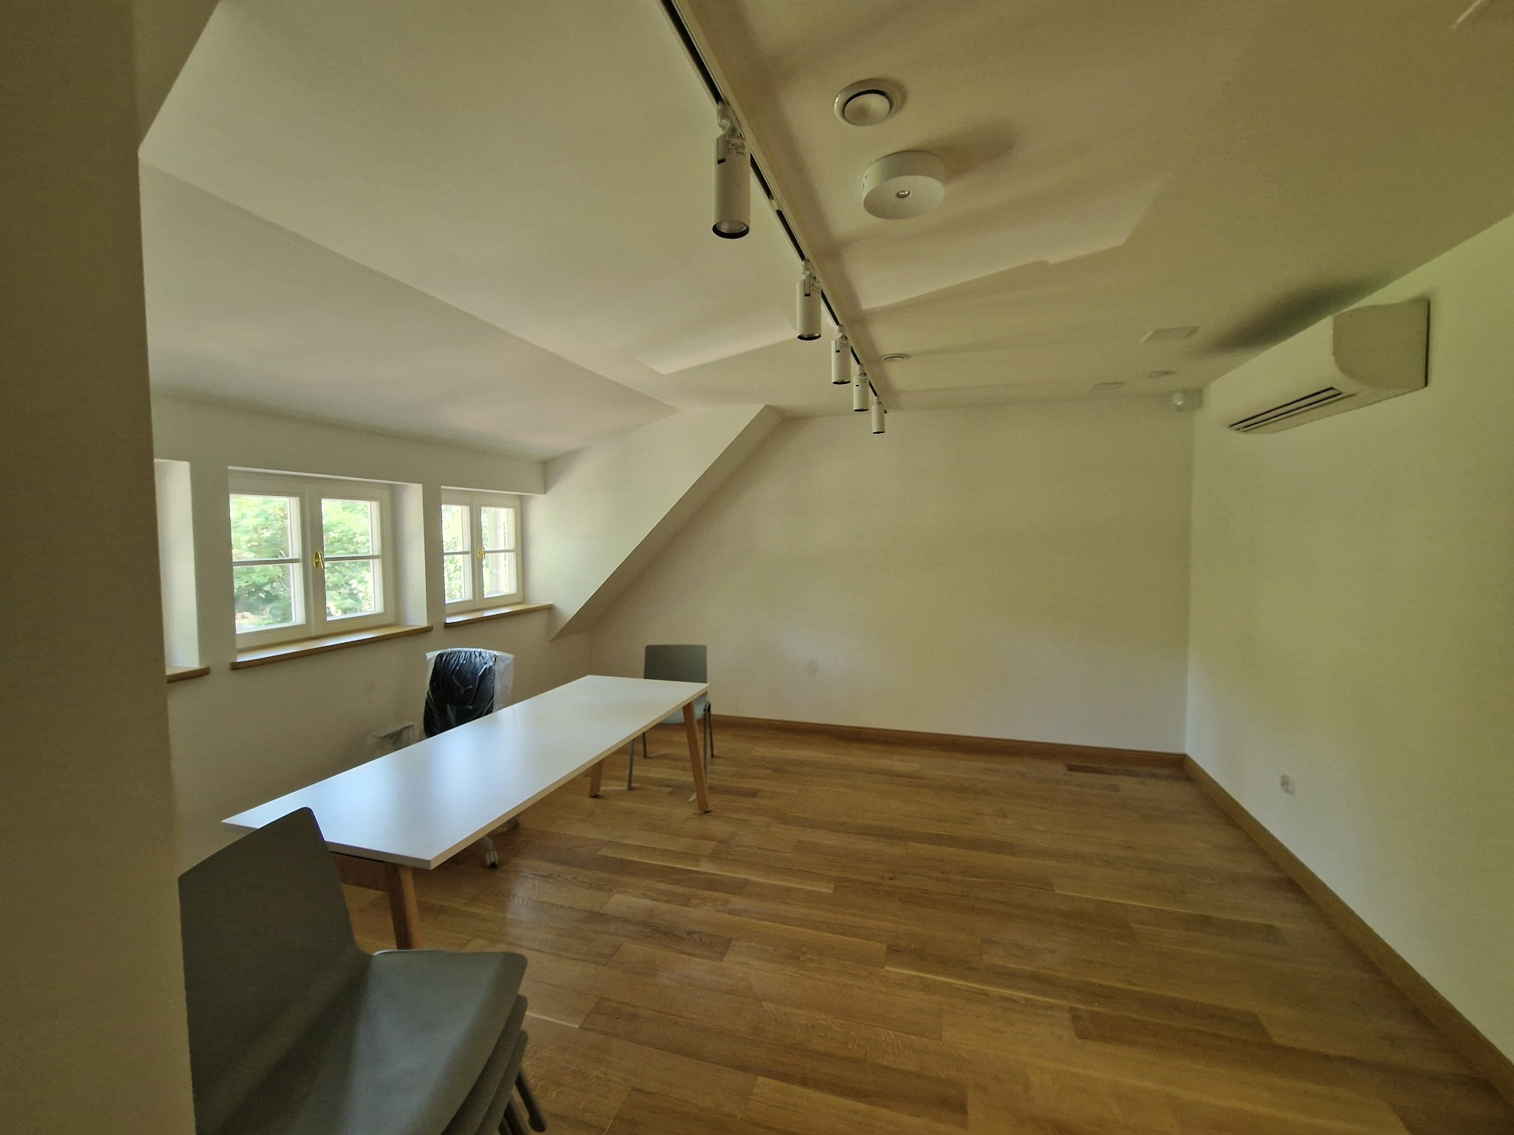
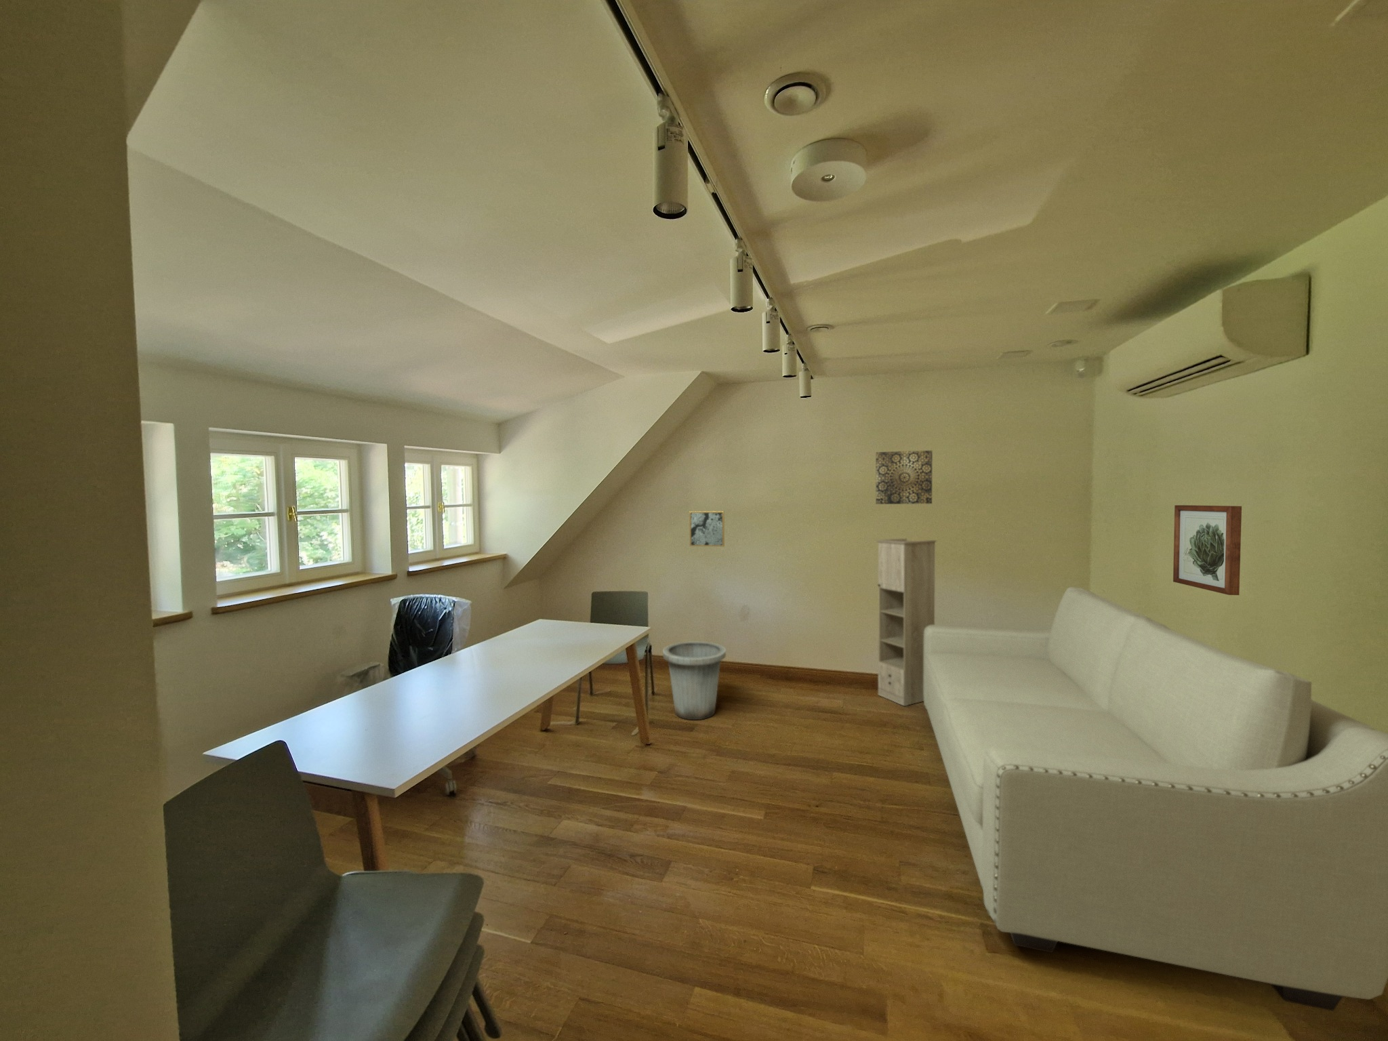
+ wall art [689,511,726,547]
+ wall art [875,451,933,505]
+ trash can [662,641,727,721]
+ sofa [924,586,1388,1011]
+ wall art [1173,504,1243,596]
+ storage cabinet [875,538,938,706]
